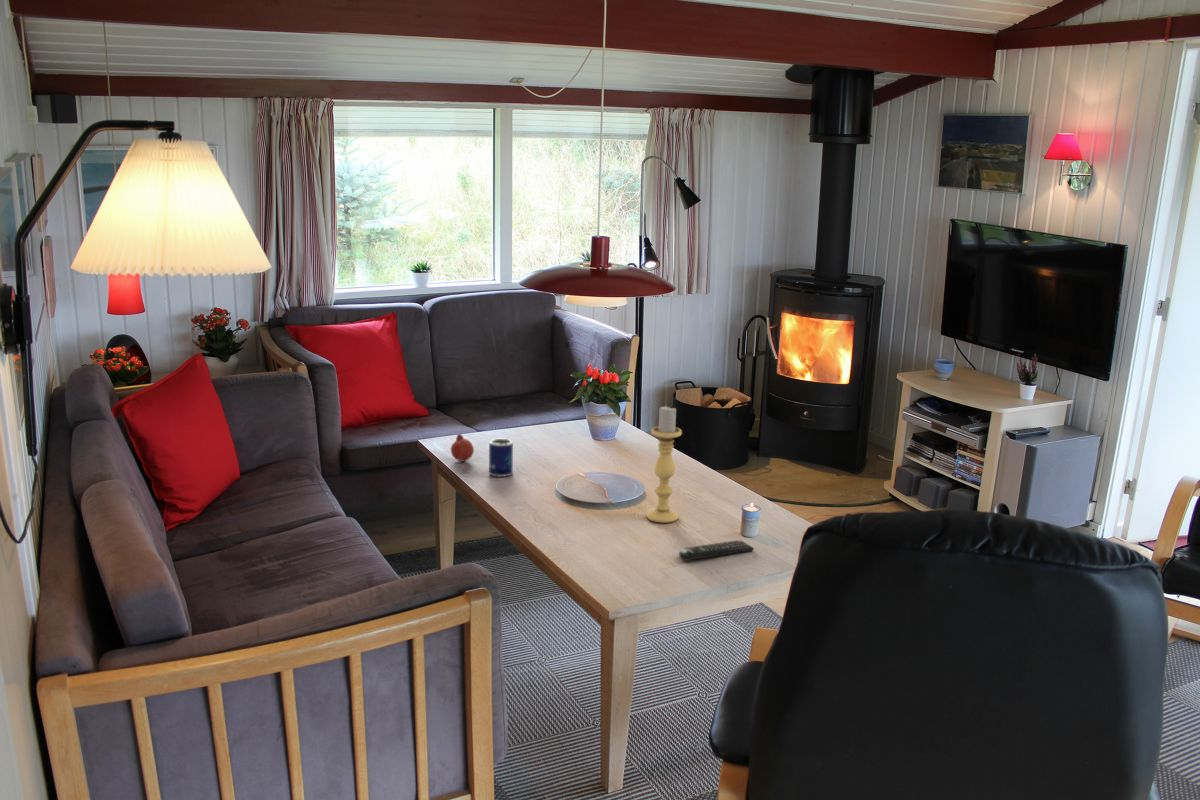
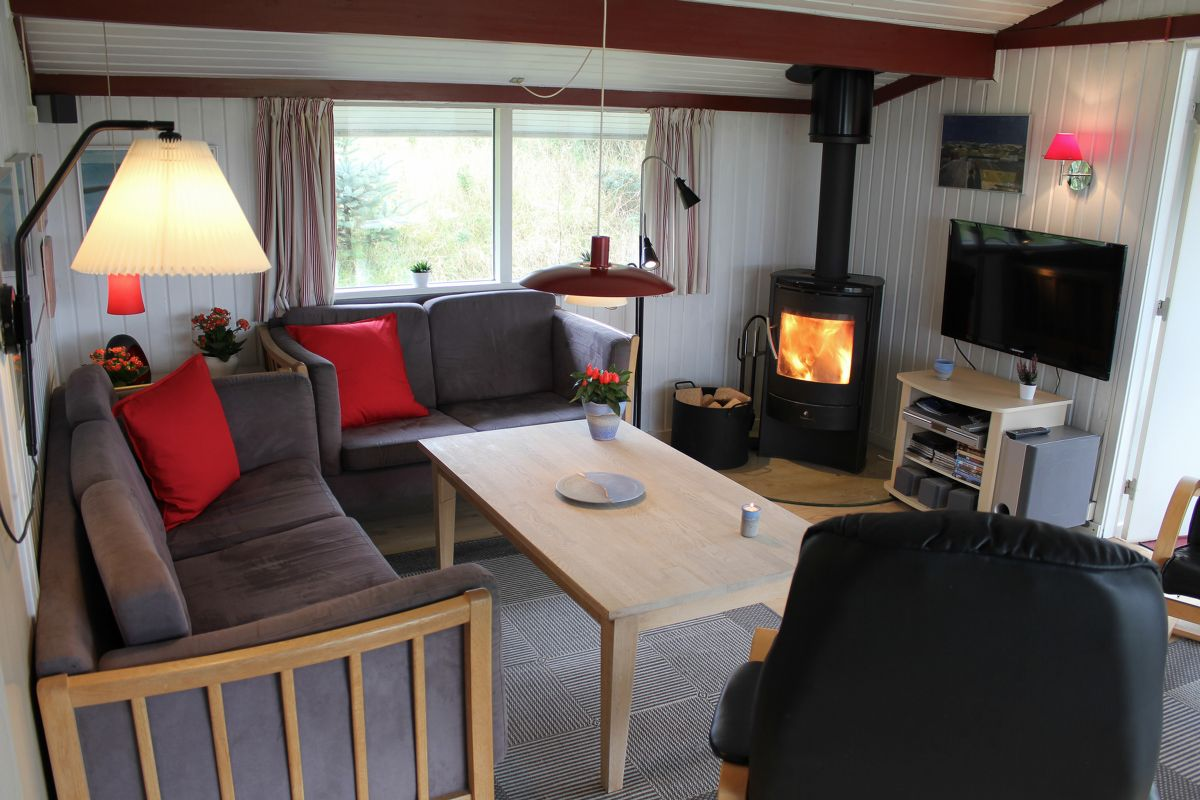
- remote control [678,539,754,562]
- candle holder [646,404,683,524]
- fruit [450,433,475,463]
- mug [488,438,514,478]
